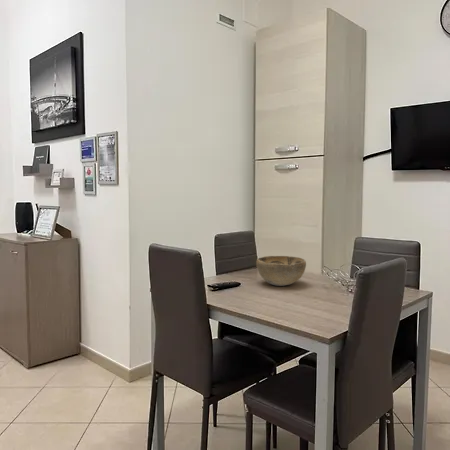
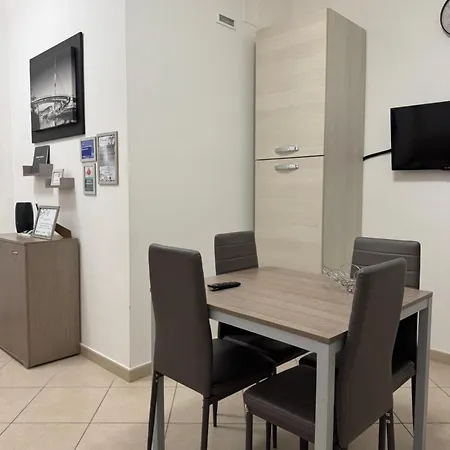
- decorative bowl [255,255,307,287]
